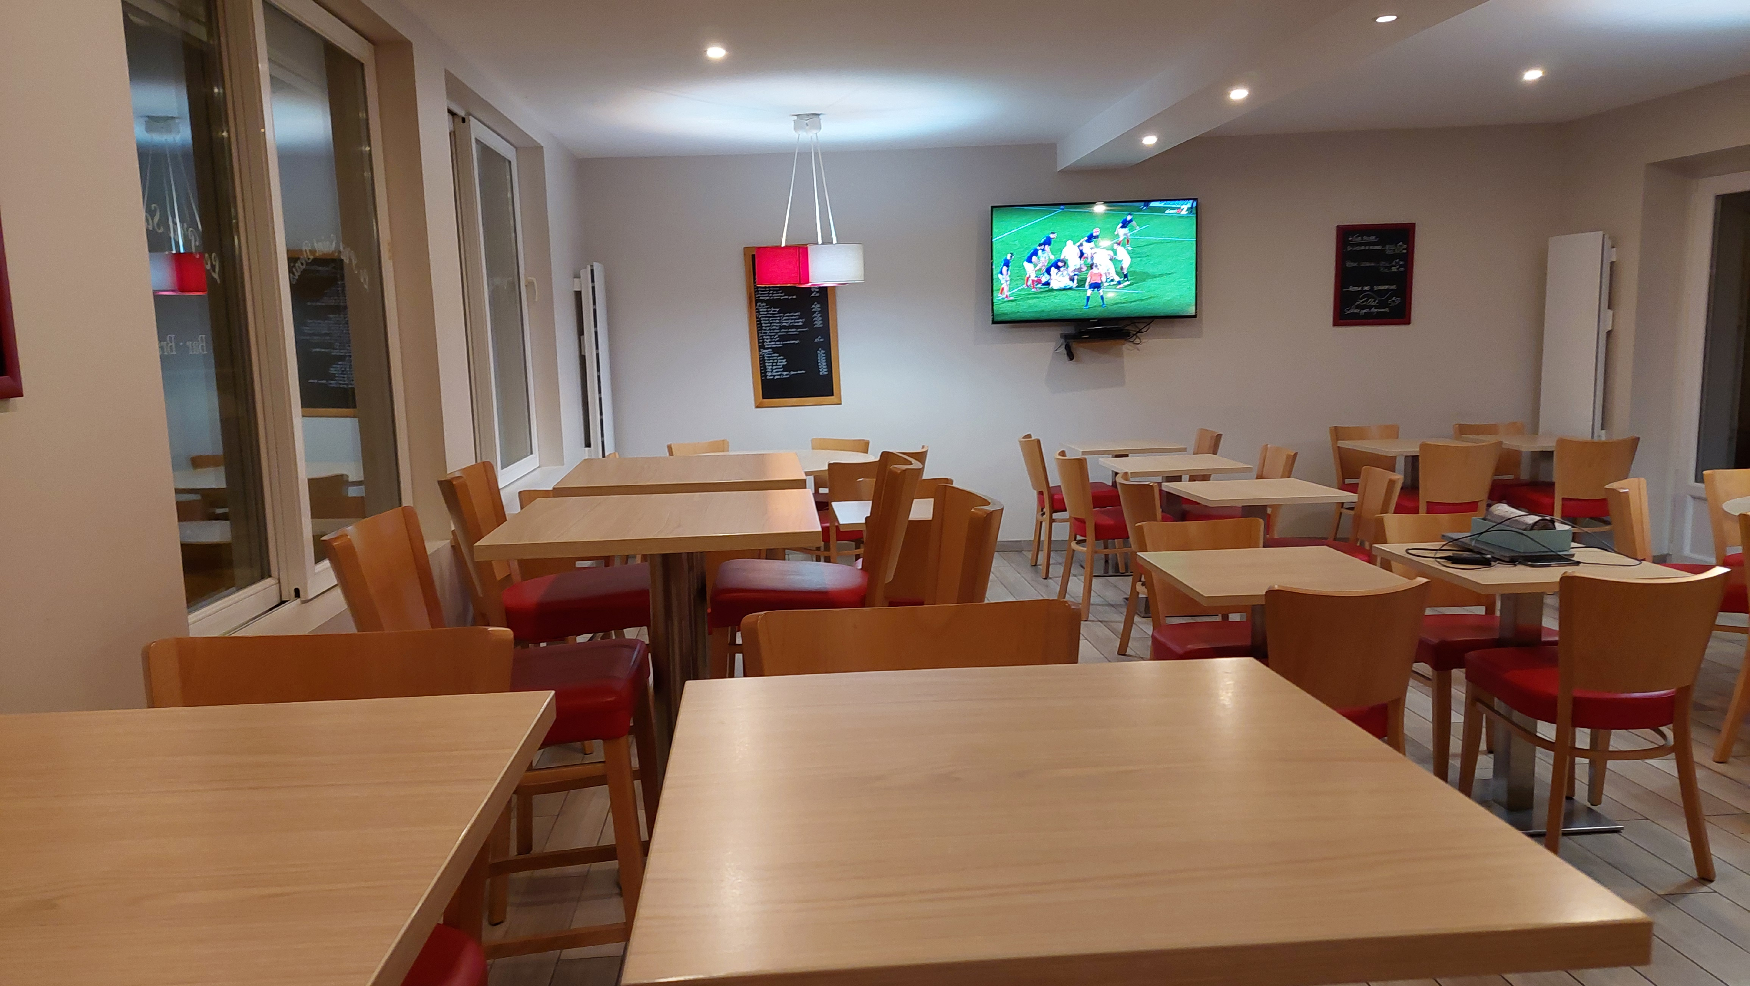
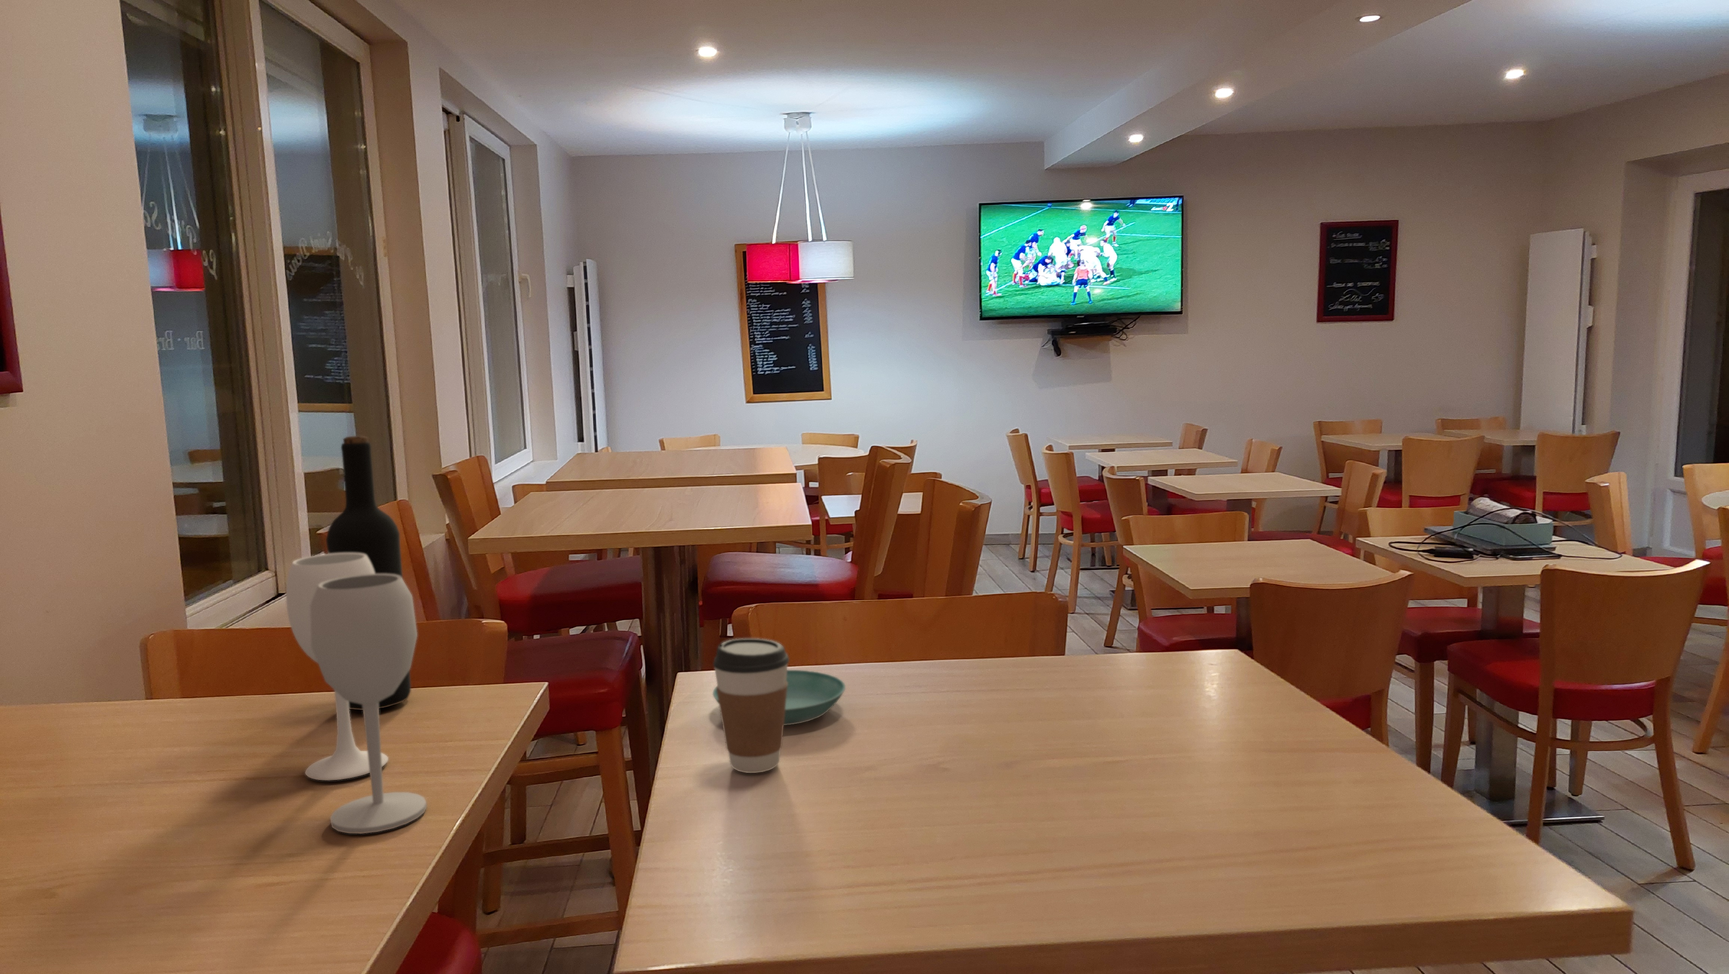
+ saucer [712,670,846,726]
+ wineglass [286,552,428,834]
+ coffee cup [712,638,790,773]
+ wine bottle [325,435,411,710]
